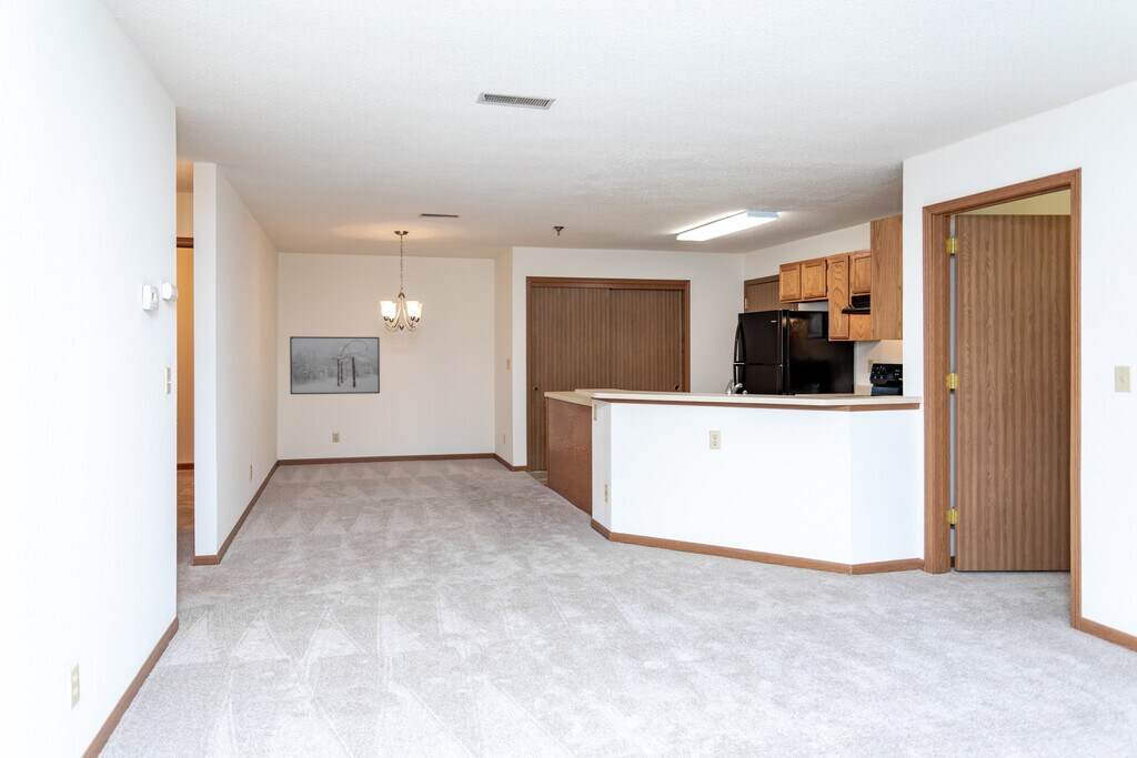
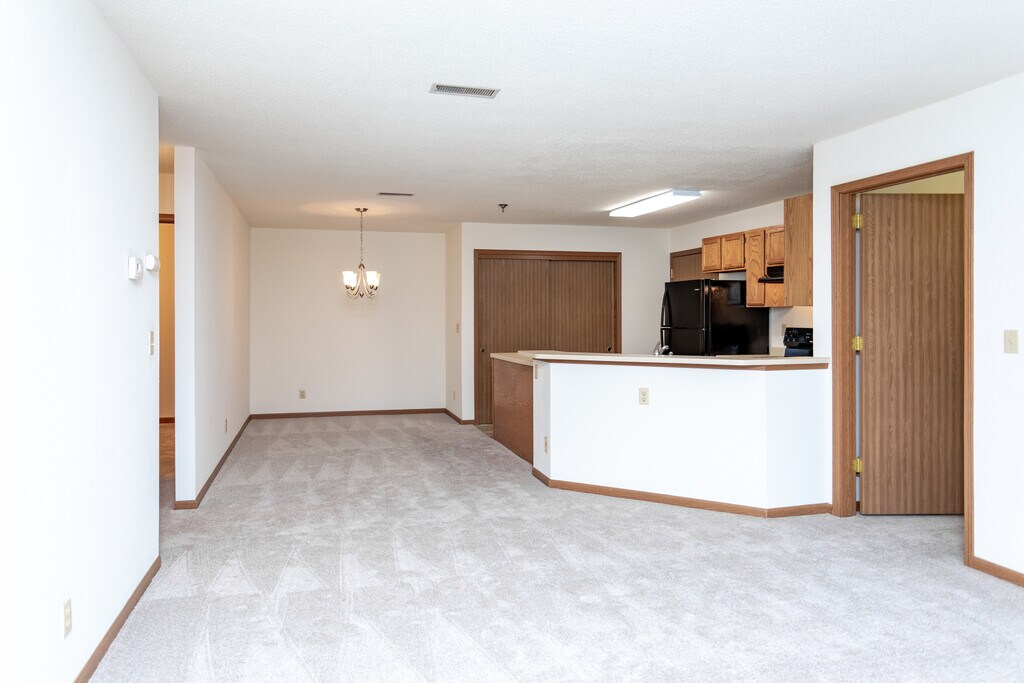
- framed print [289,335,381,395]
